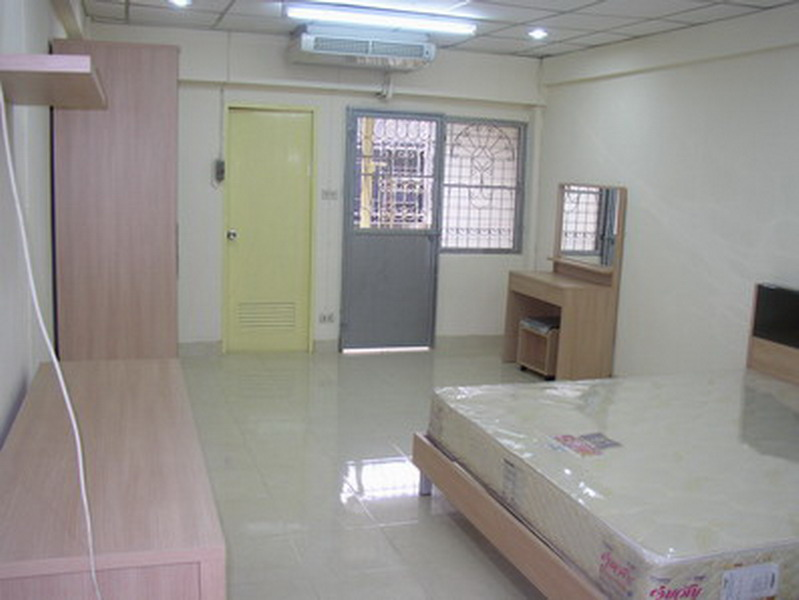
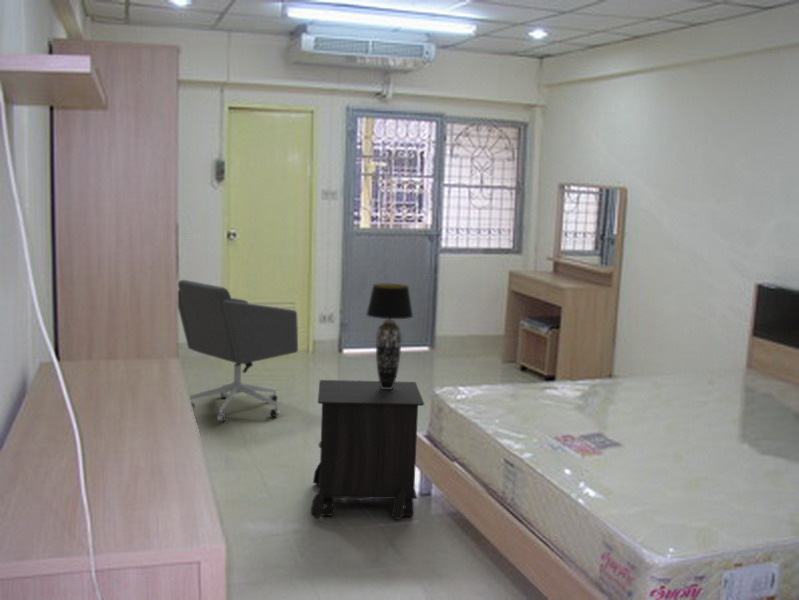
+ office chair [177,279,299,423]
+ nightstand [309,379,425,521]
+ table lamp [365,283,414,389]
